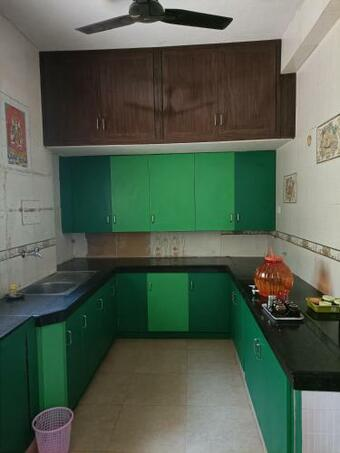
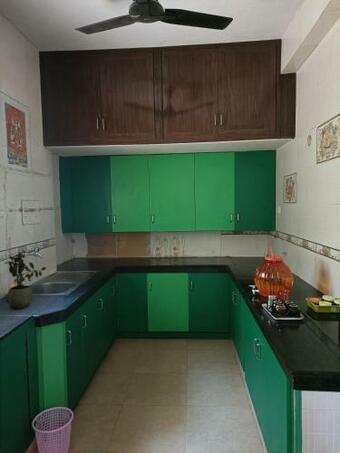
+ potted plant [4,252,47,310]
